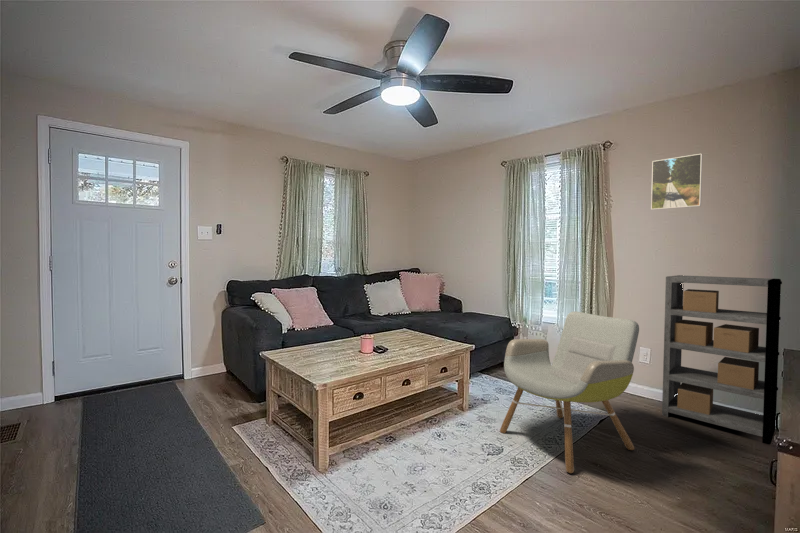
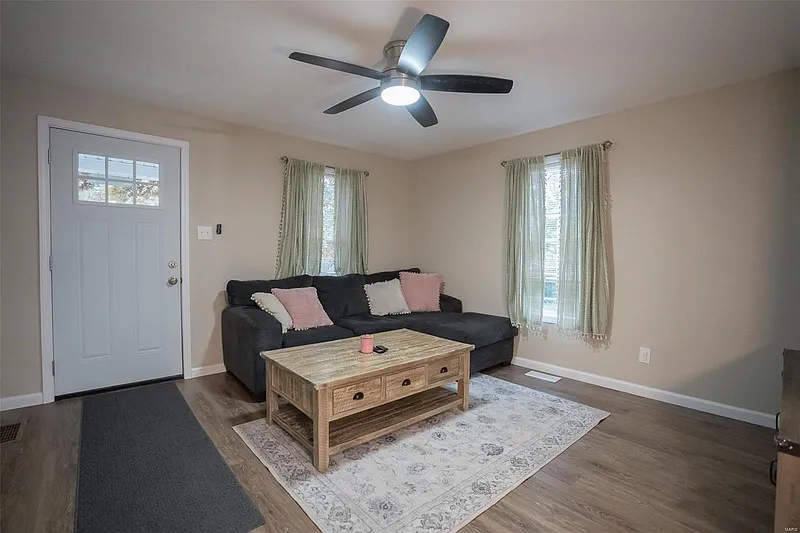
- shelving unit [661,274,783,446]
- armchair [499,310,640,475]
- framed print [650,153,703,211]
